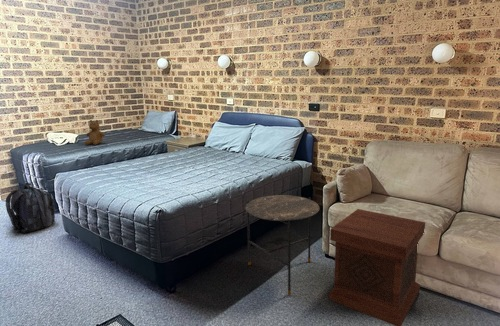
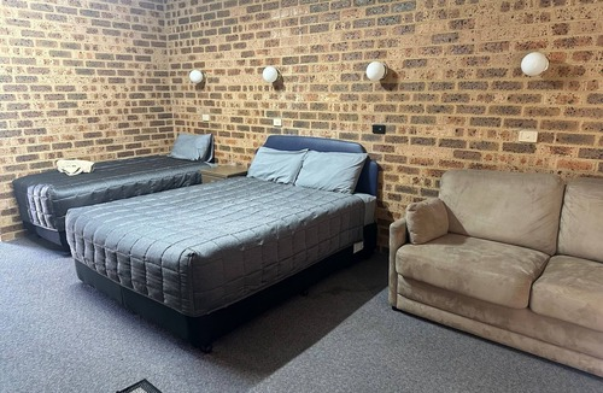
- side table [328,208,426,326]
- backpack [5,182,56,234]
- teddy bear [84,119,106,146]
- side table [244,194,321,296]
